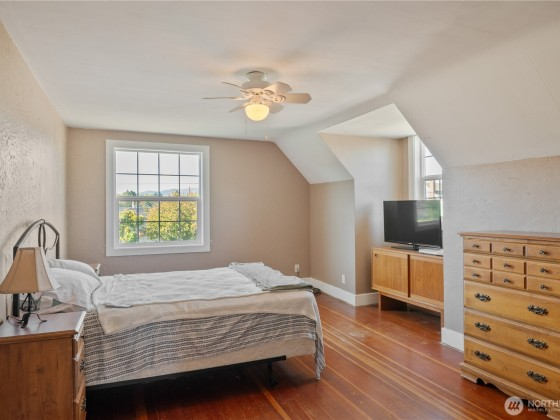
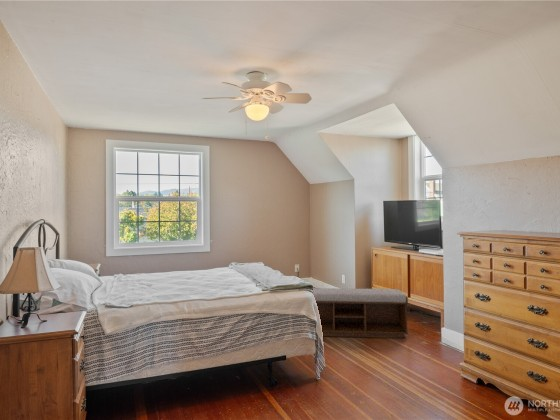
+ bench [312,287,409,339]
